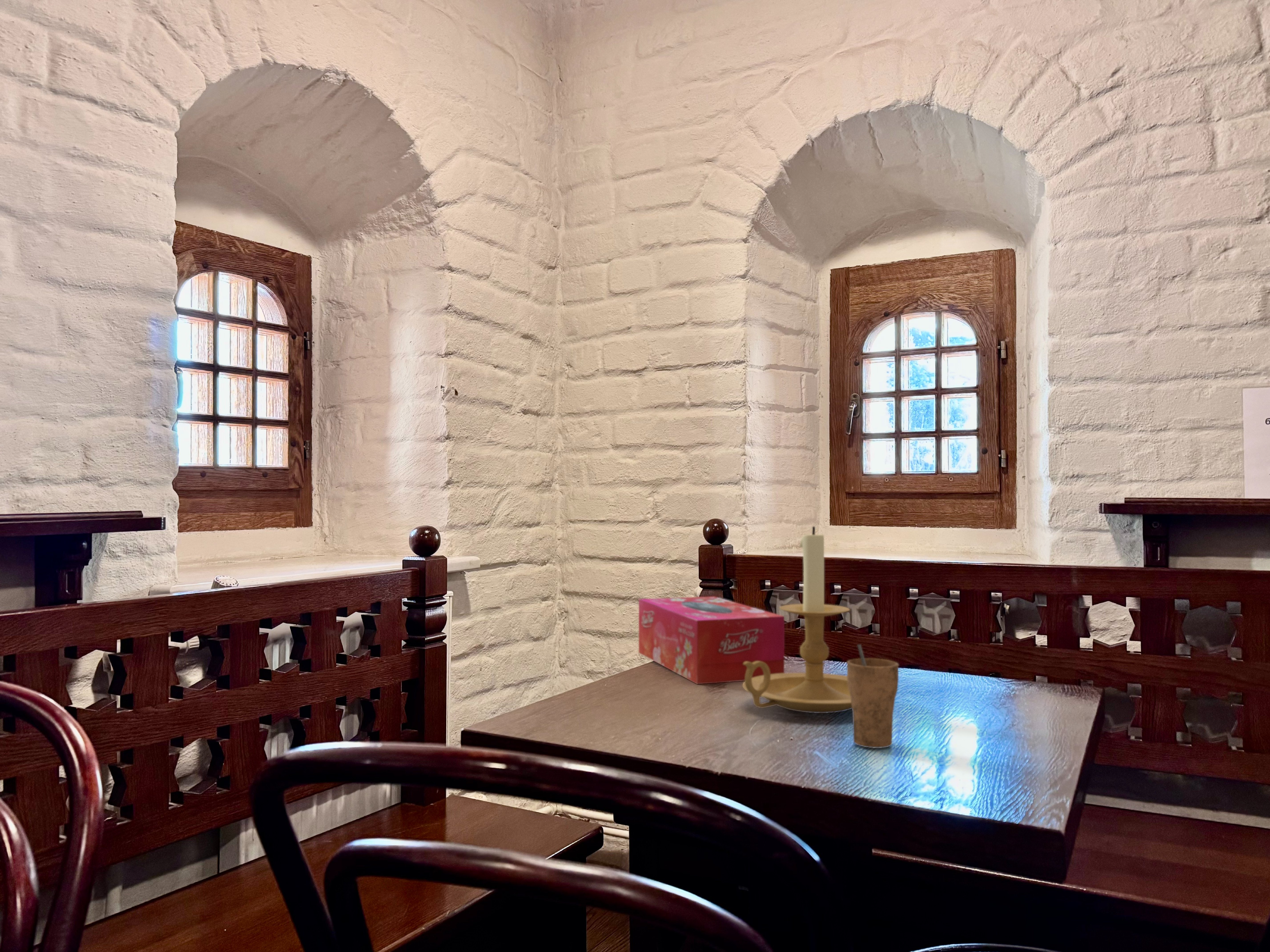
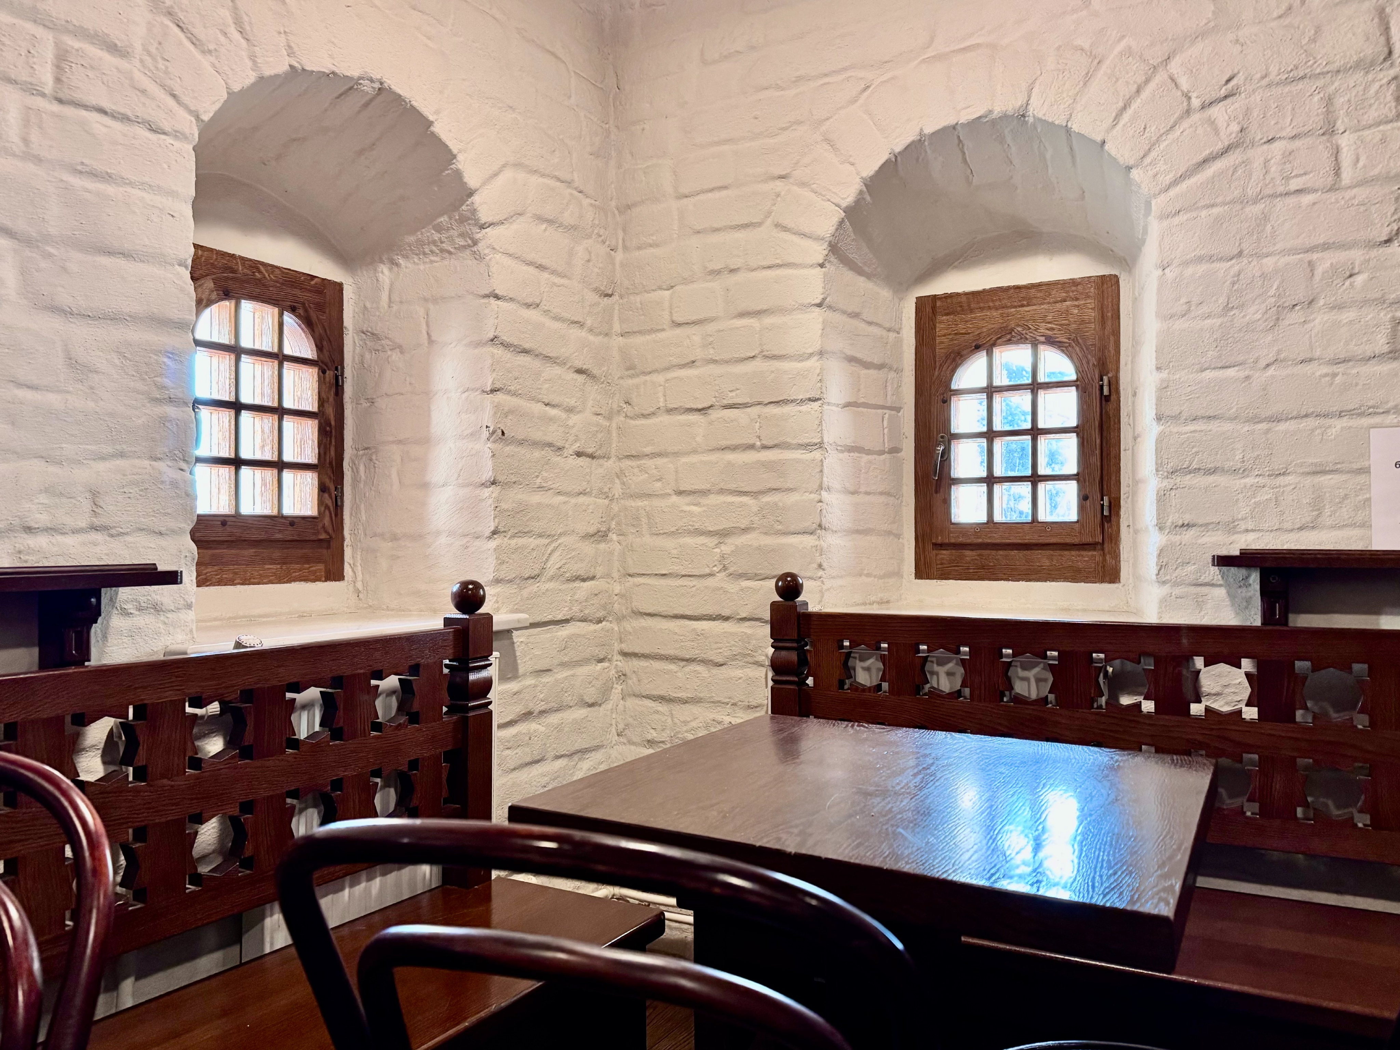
- tissue box [638,596,785,685]
- cup [846,644,899,748]
- candle holder [742,526,852,713]
